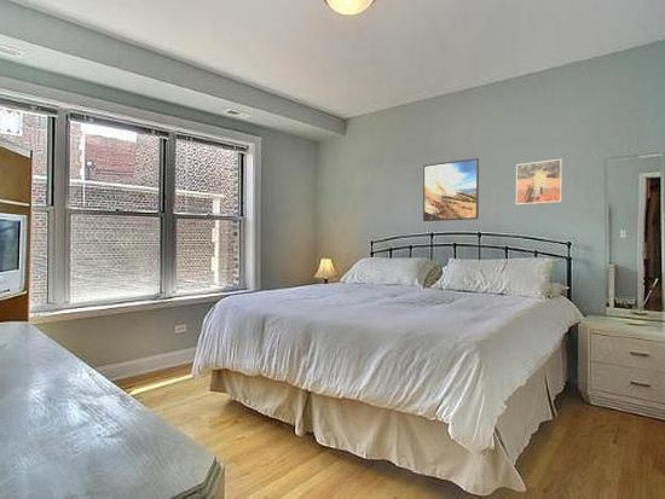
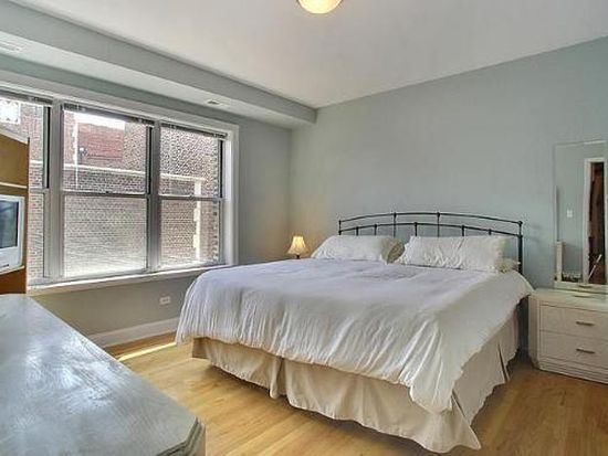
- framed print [422,157,480,222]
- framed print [515,158,563,205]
